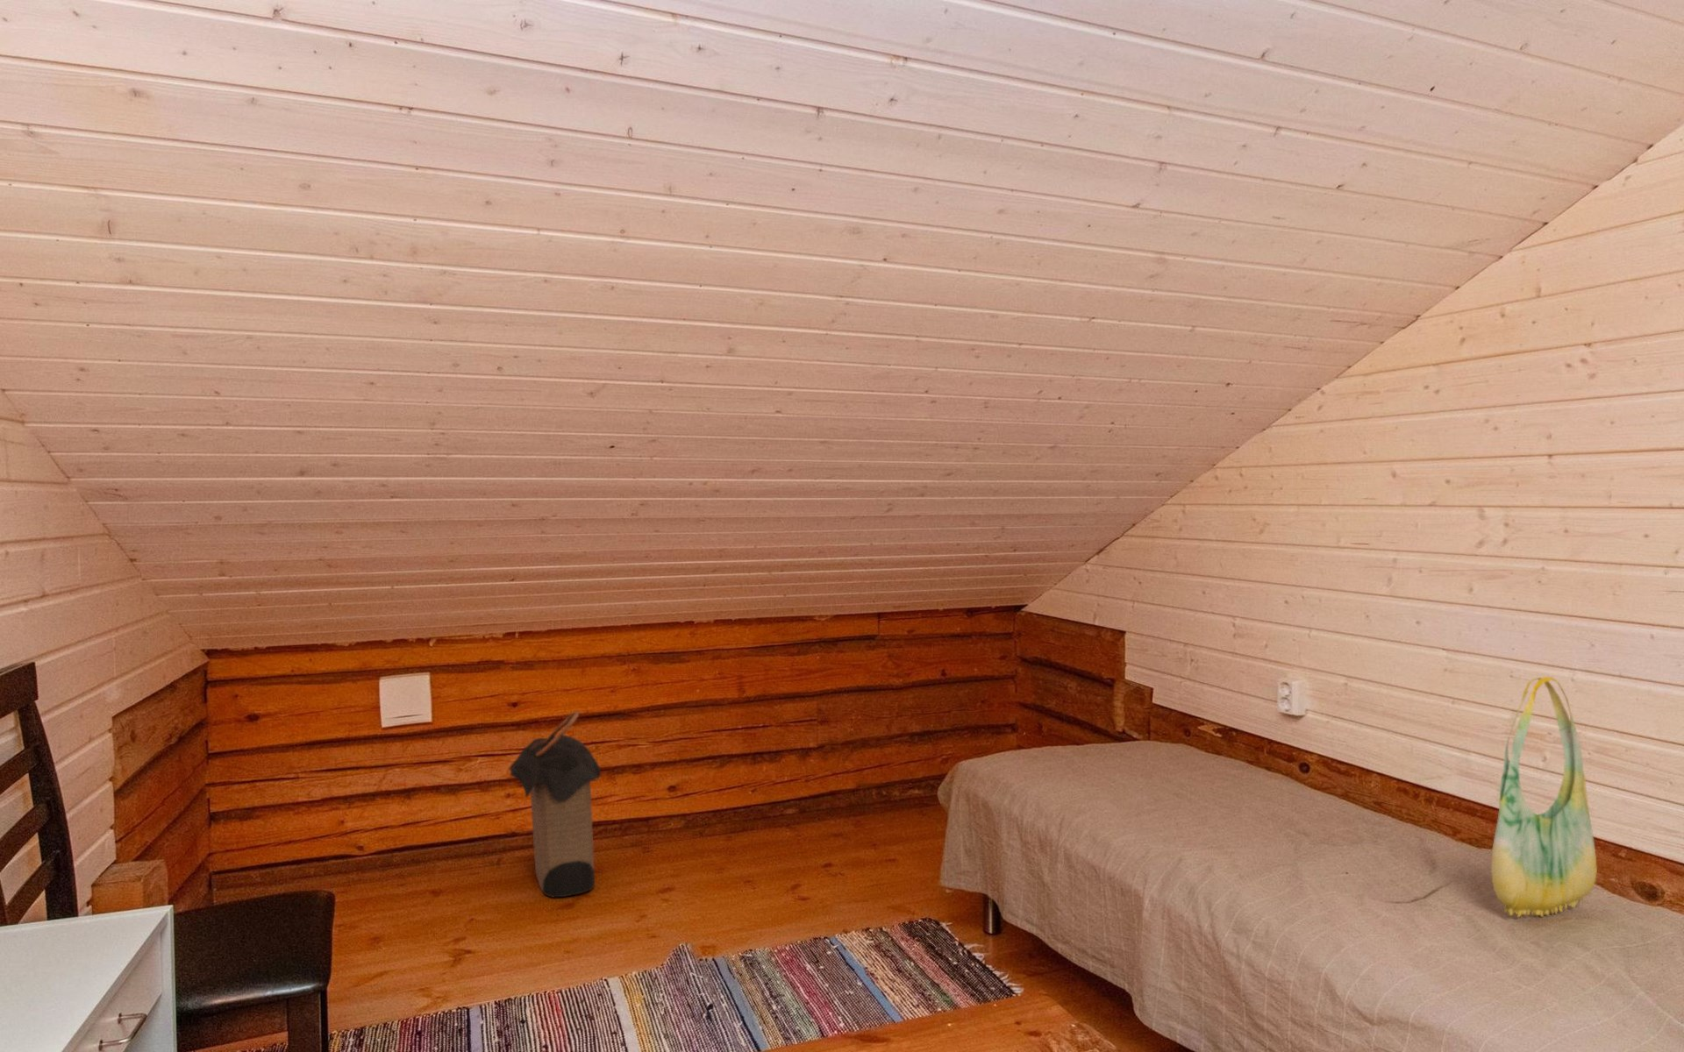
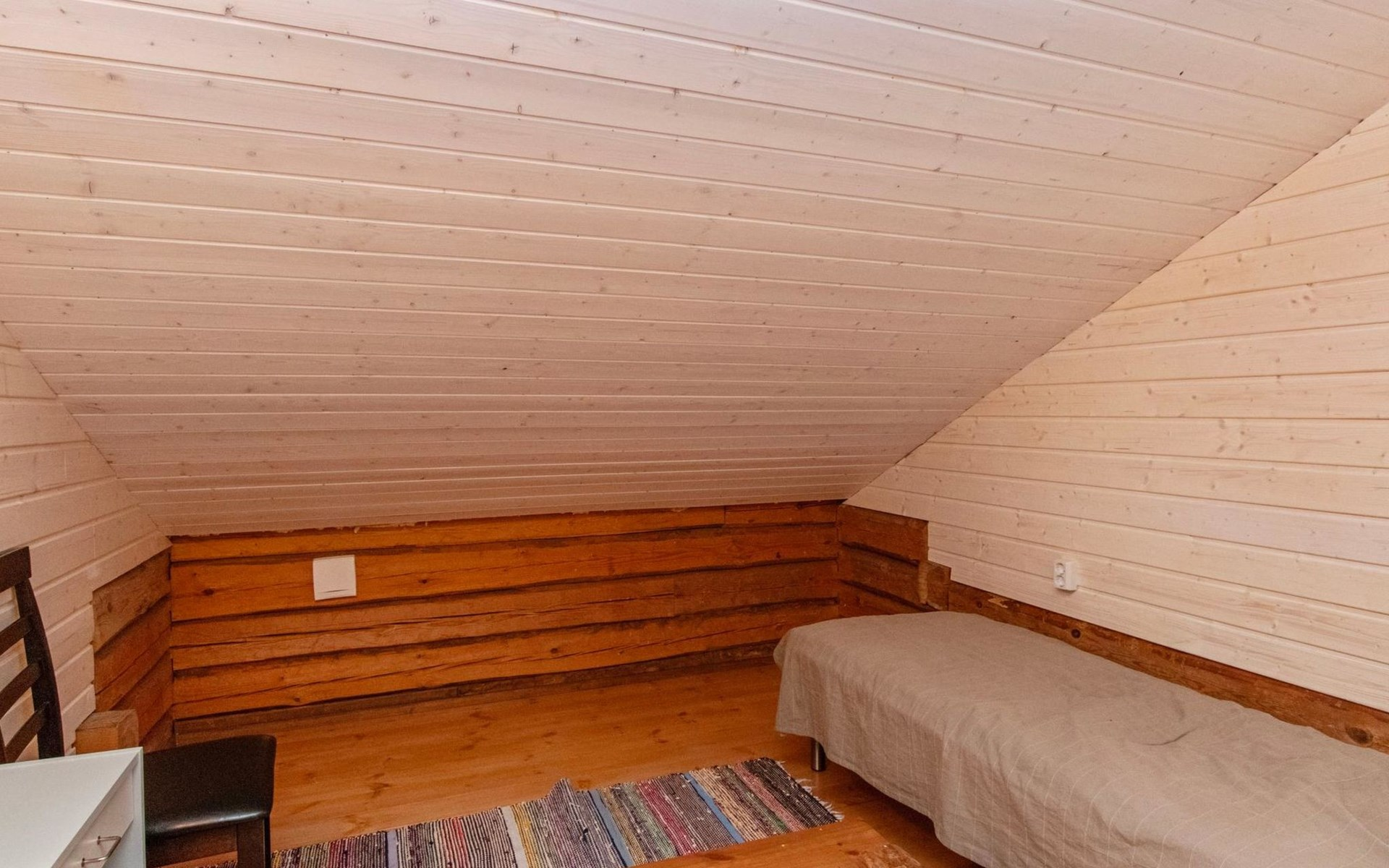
- tote bag [1490,676,1598,917]
- laundry hamper [509,709,601,898]
